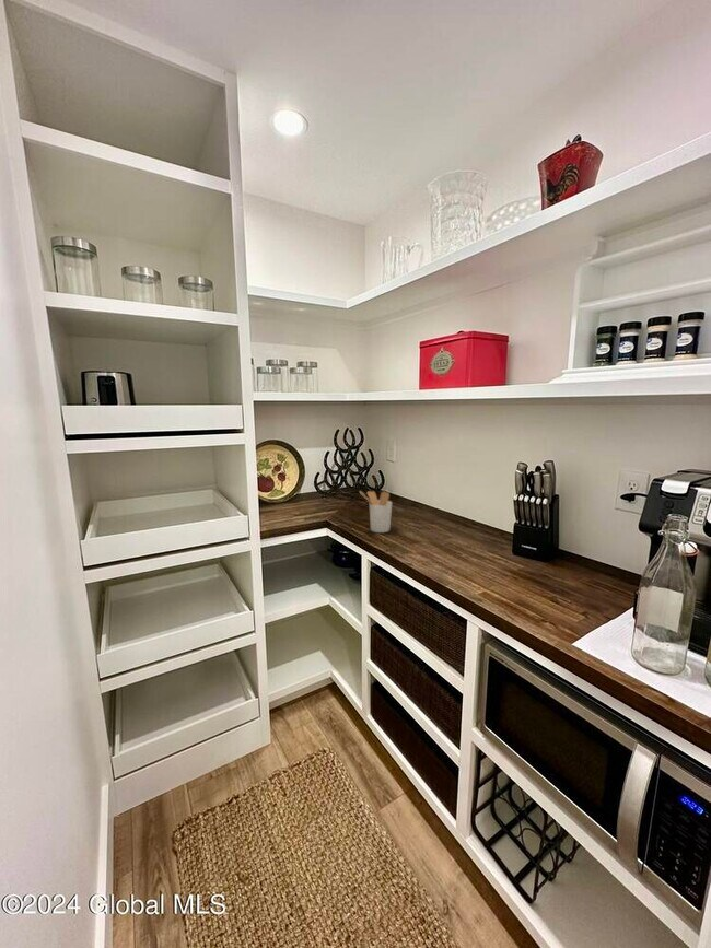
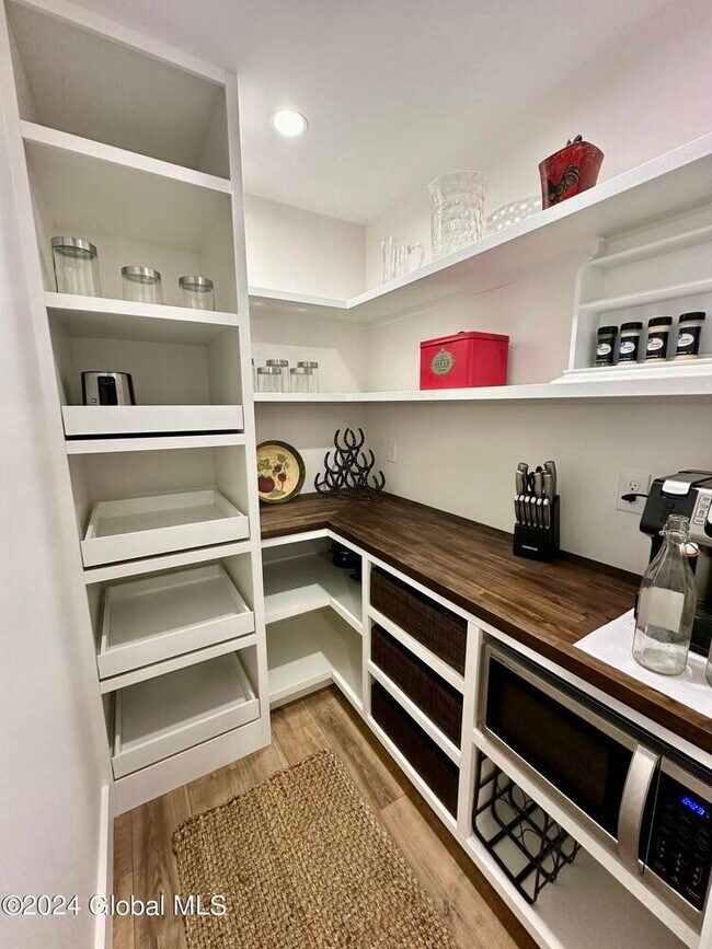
- utensil holder [359,490,393,534]
